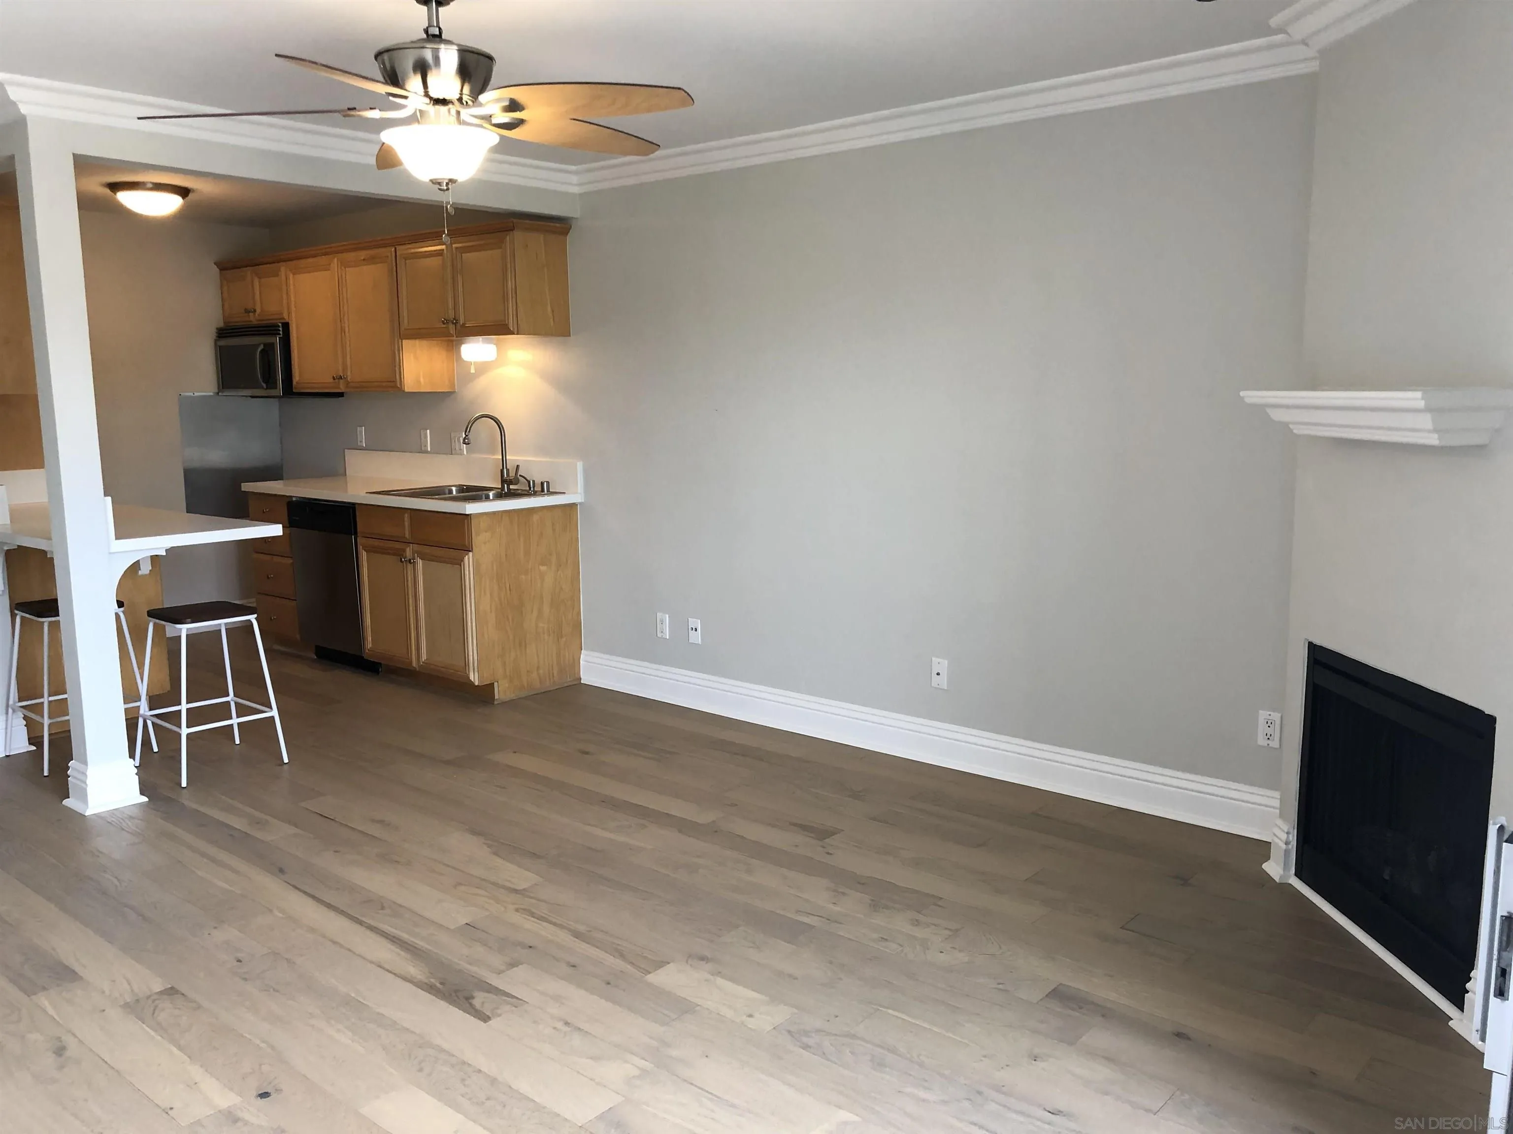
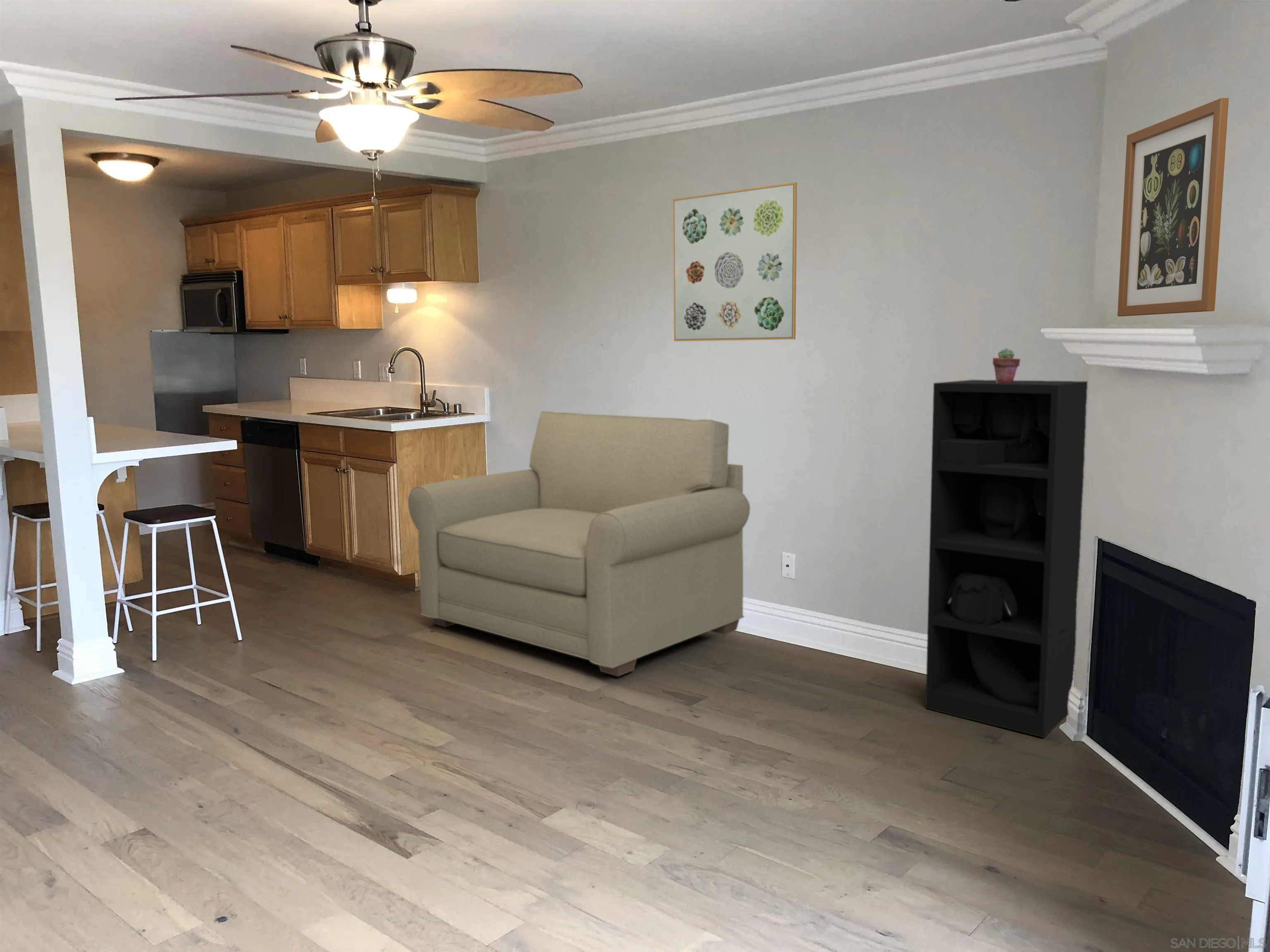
+ shelving unit [925,379,1088,738]
+ wall art [673,182,797,342]
+ potted succulent [992,347,1021,383]
+ wall art [1117,98,1229,317]
+ sofa [408,411,750,677]
